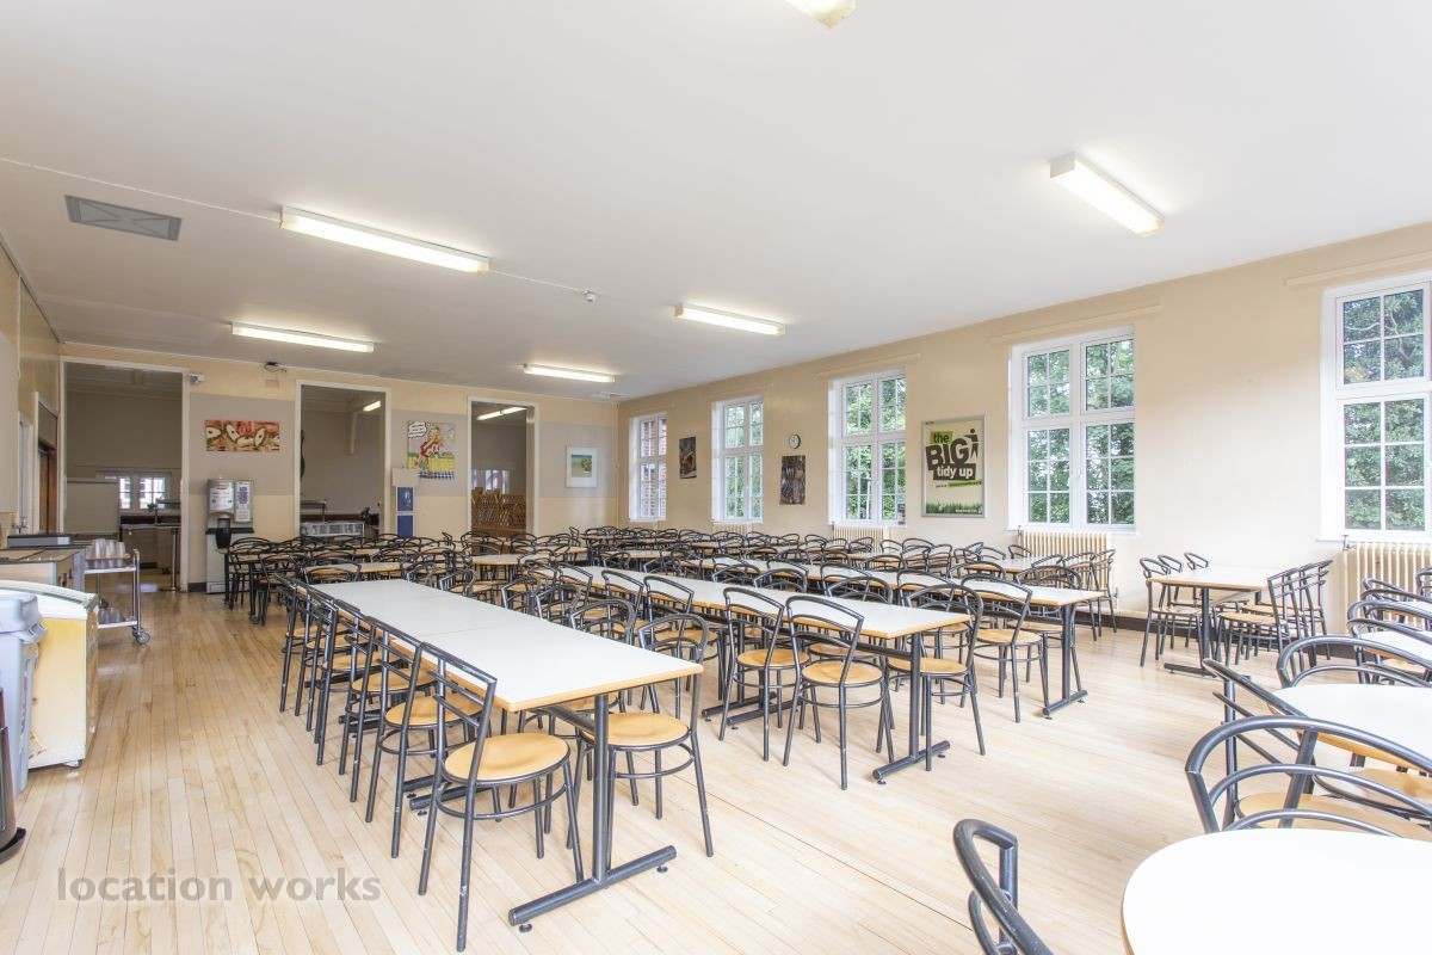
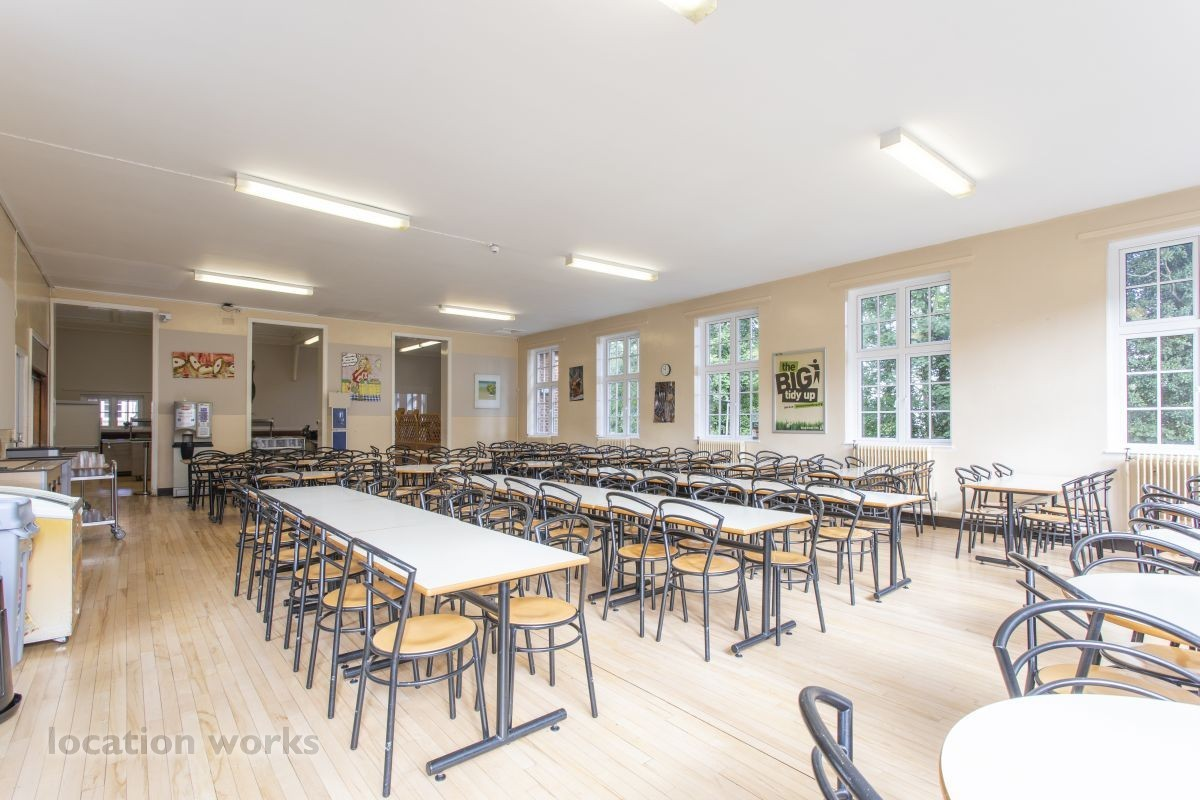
- ceiling vent [63,193,184,242]
